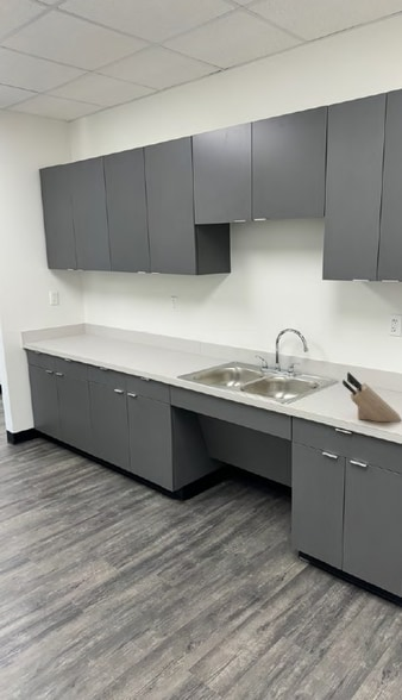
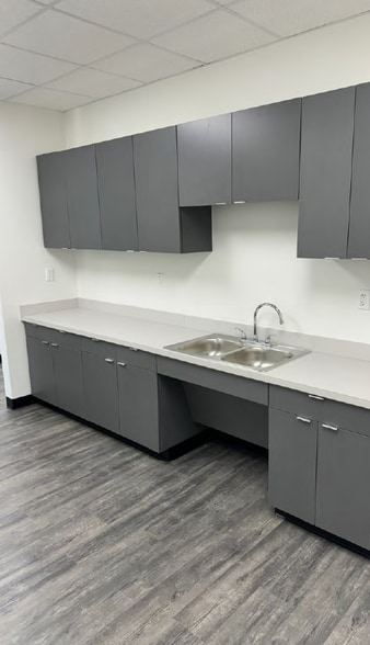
- knife block [341,371,402,424]
